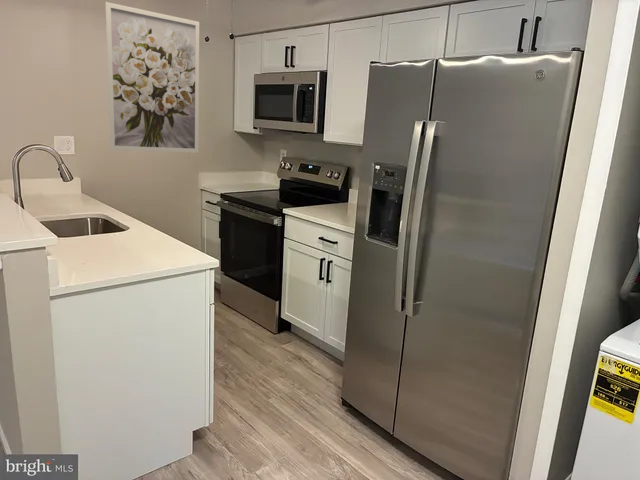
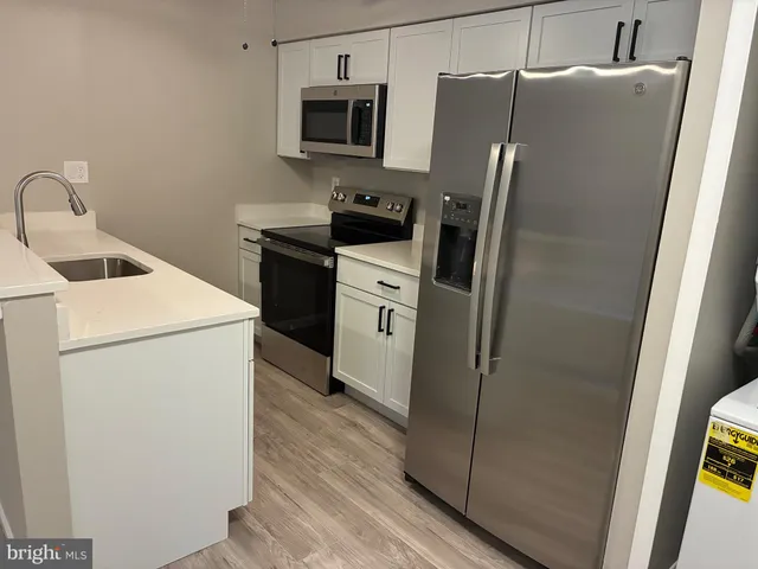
- wall art [104,1,200,154]
